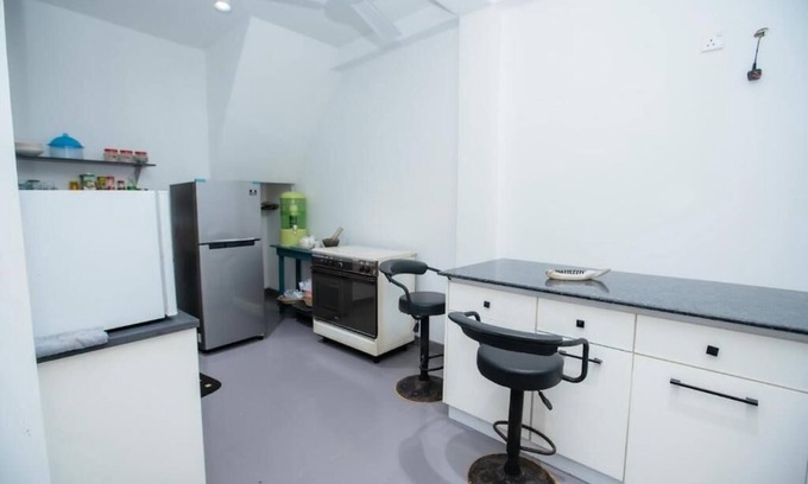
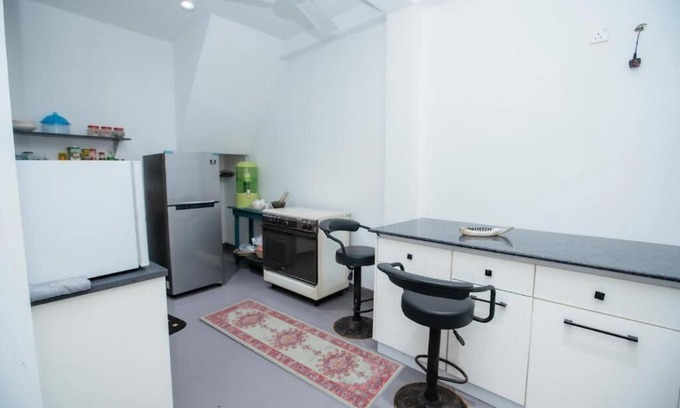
+ rug [198,297,406,408]
